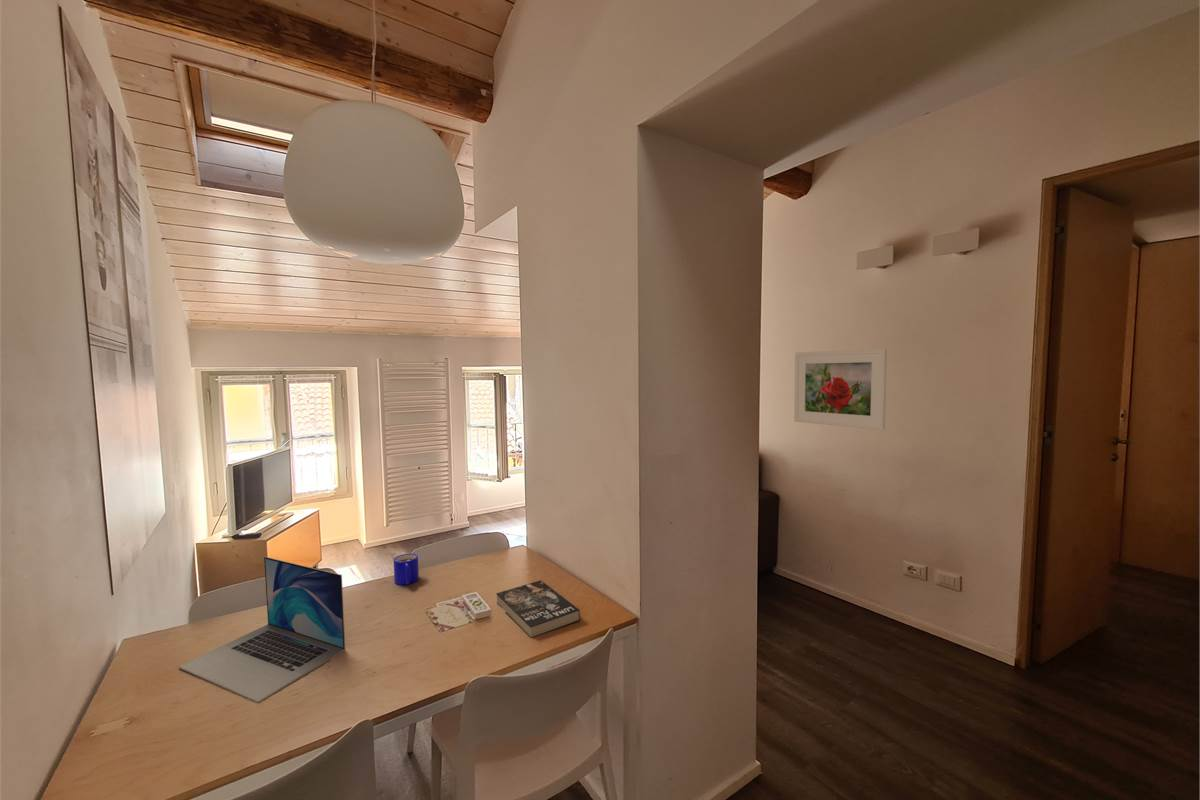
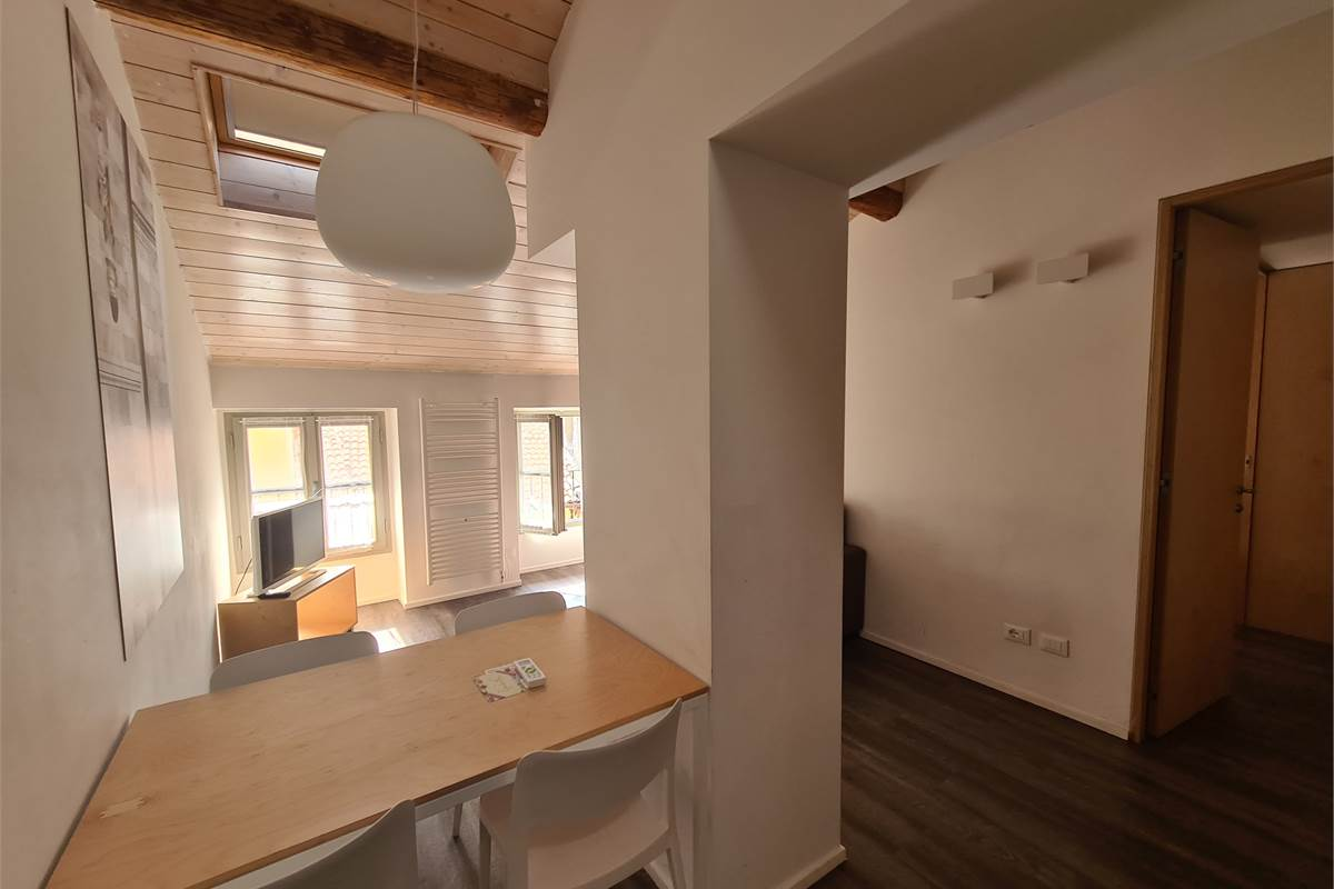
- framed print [793,348,888,431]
- book [495,579,581,639]
- laptop [178,556,346,704]
- mug [393,552,420,586]
